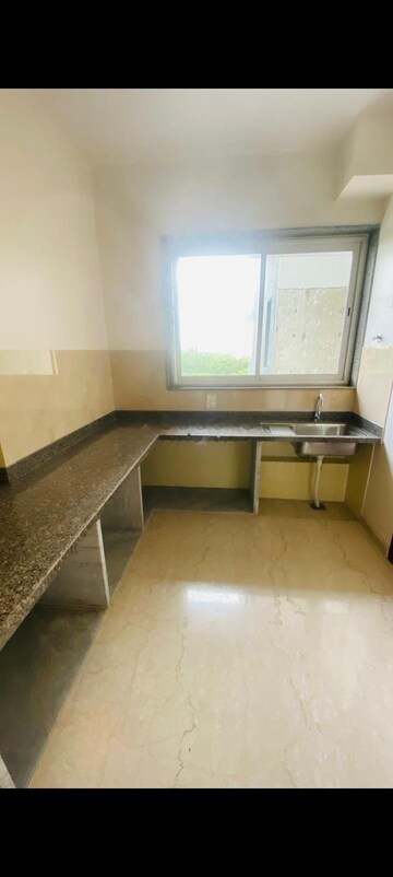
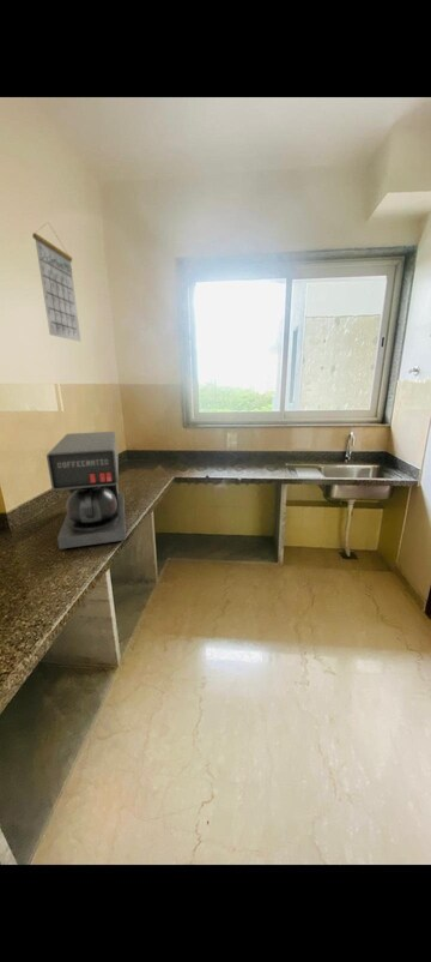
+ coffee maker [45,431,127,551]
+ calendar [31,221,81,342]
